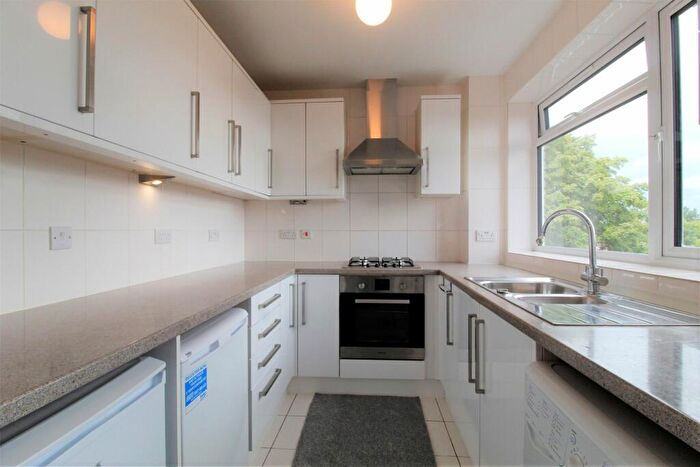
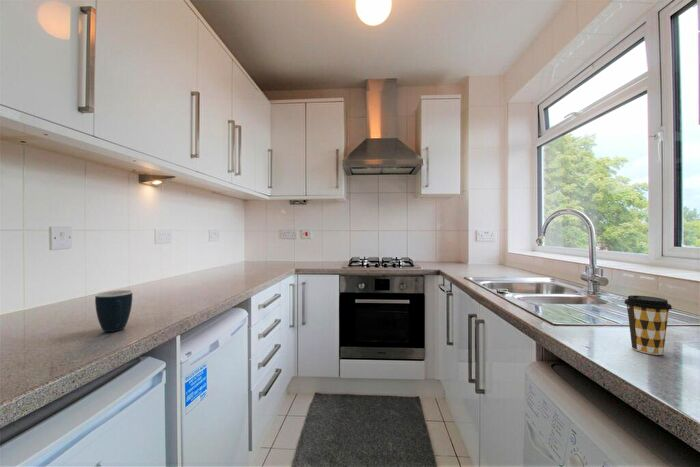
+ coffee cup [623,294,673,356]
+ mug [94,289,133,333]
